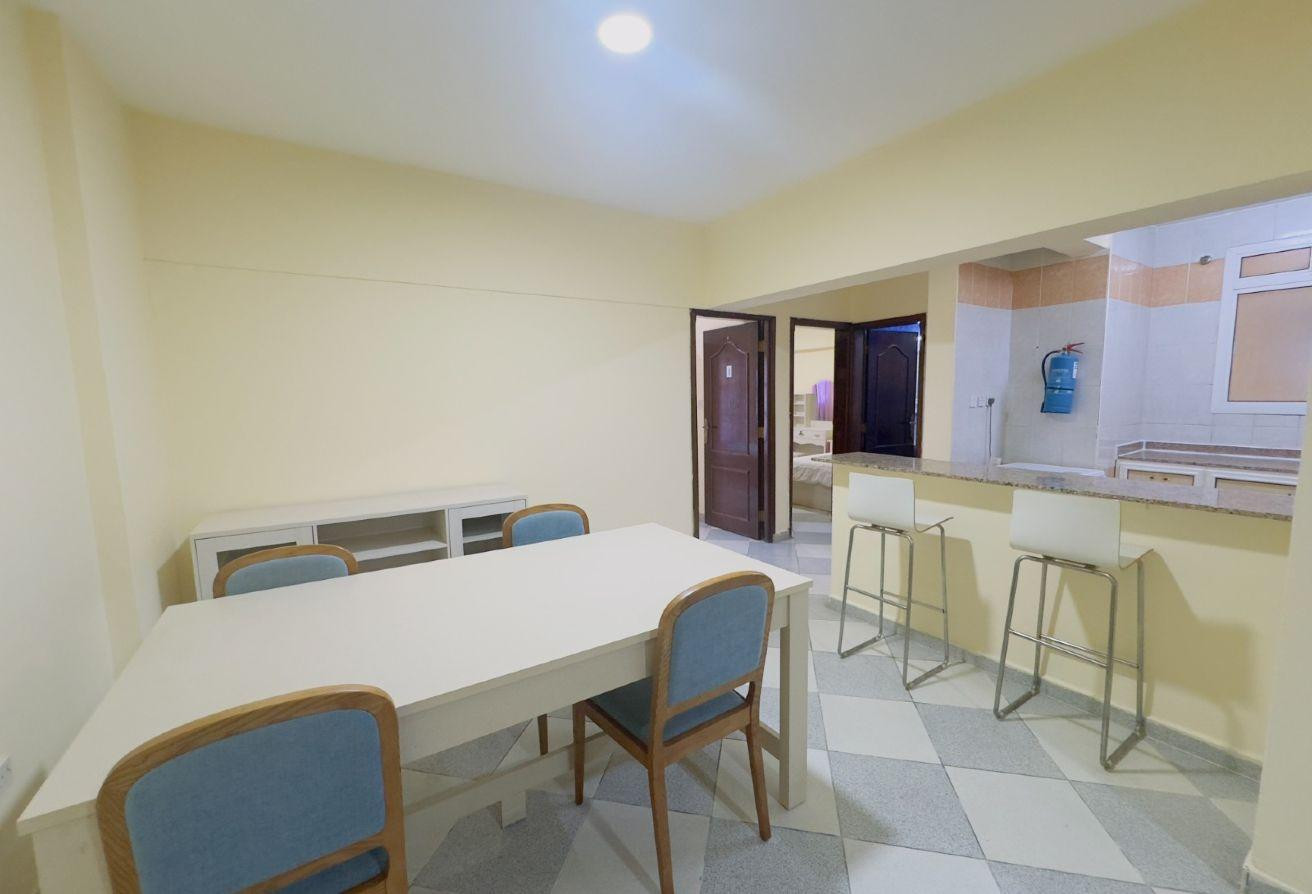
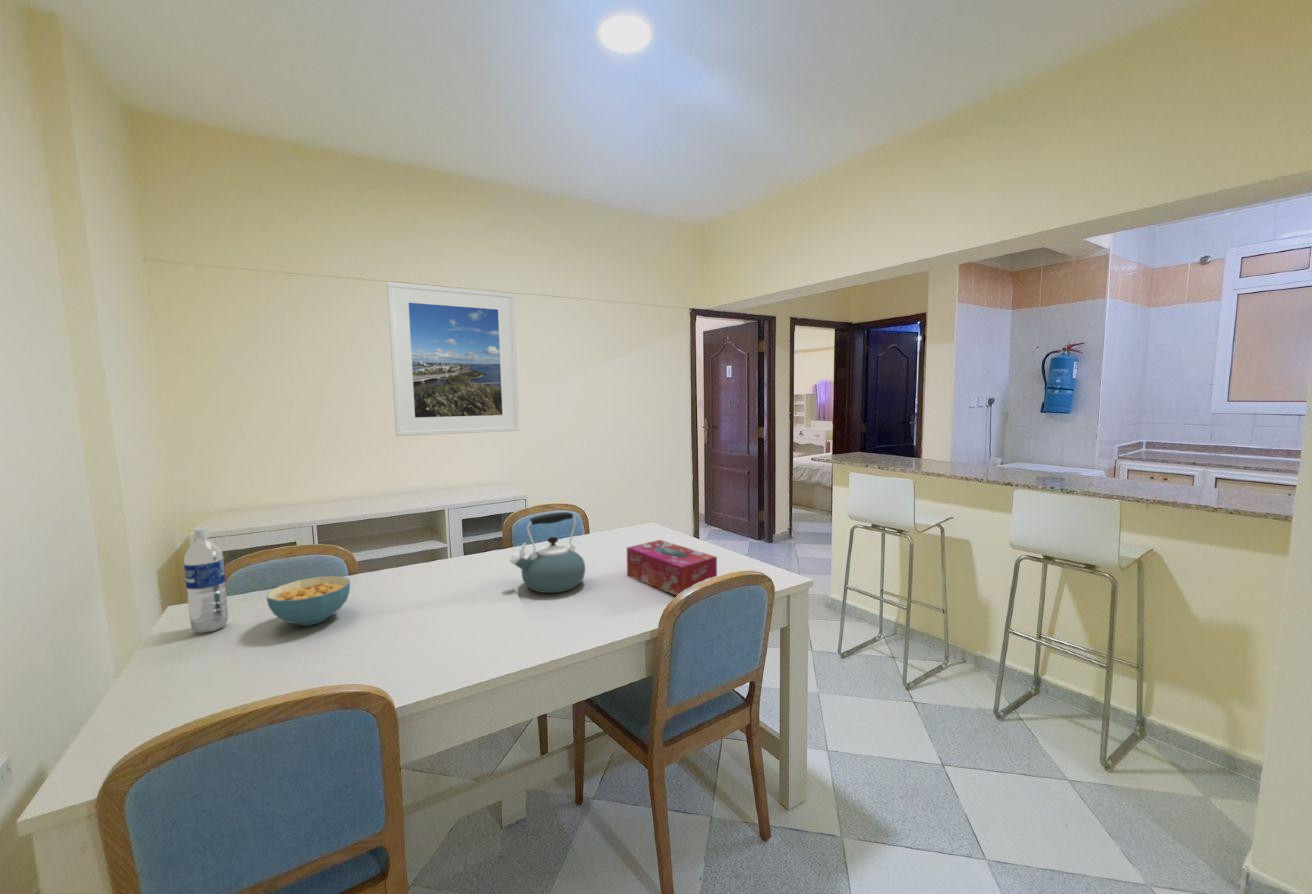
+ water bottle [183,527,229,634]
+ cereal bowl [265,575,351,627]
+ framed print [386,281,520,437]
+ kettle [509,511,586,594]
+ tissue box [626,539,718,597]
